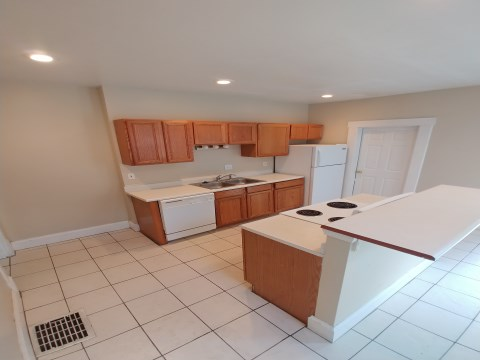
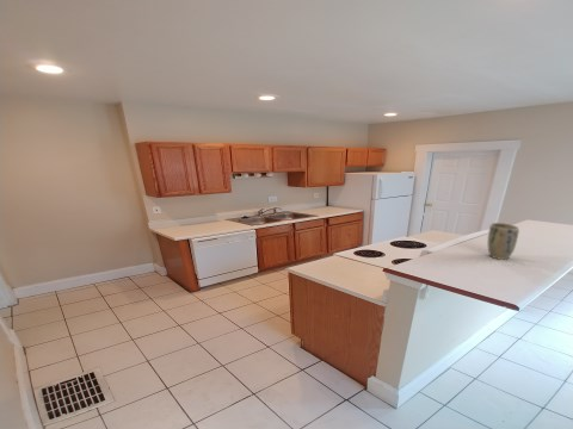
+ plant pot [487,222,520,261]
